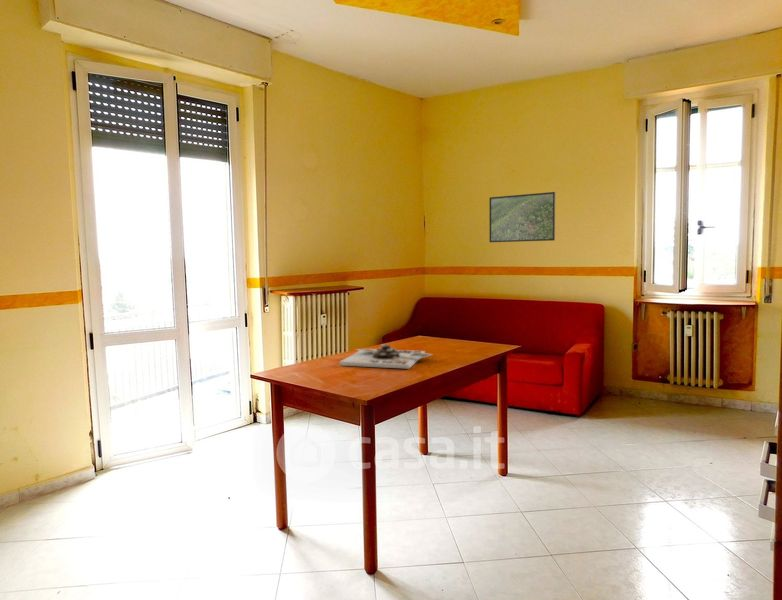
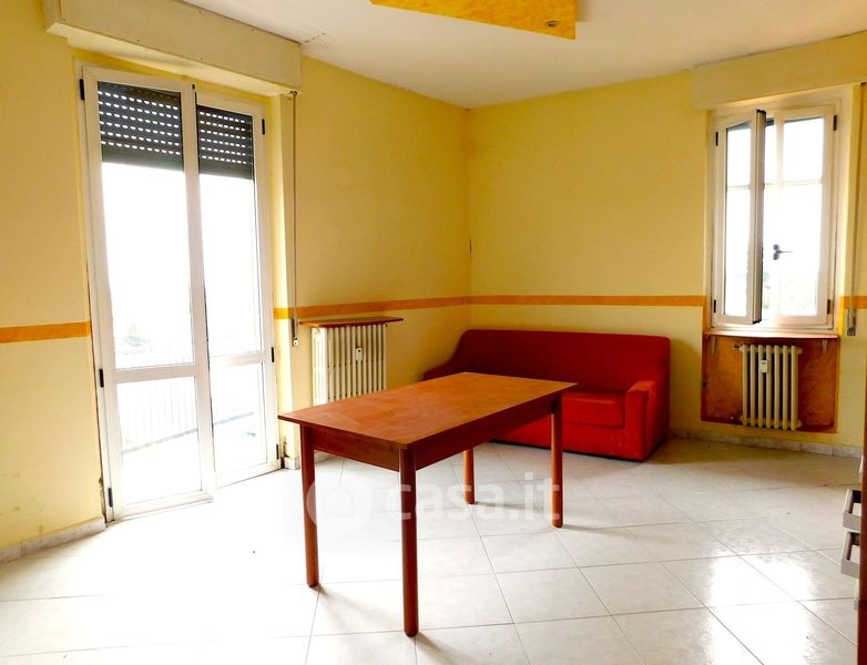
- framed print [488,191,556,243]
- board game [339,343,434,370]
